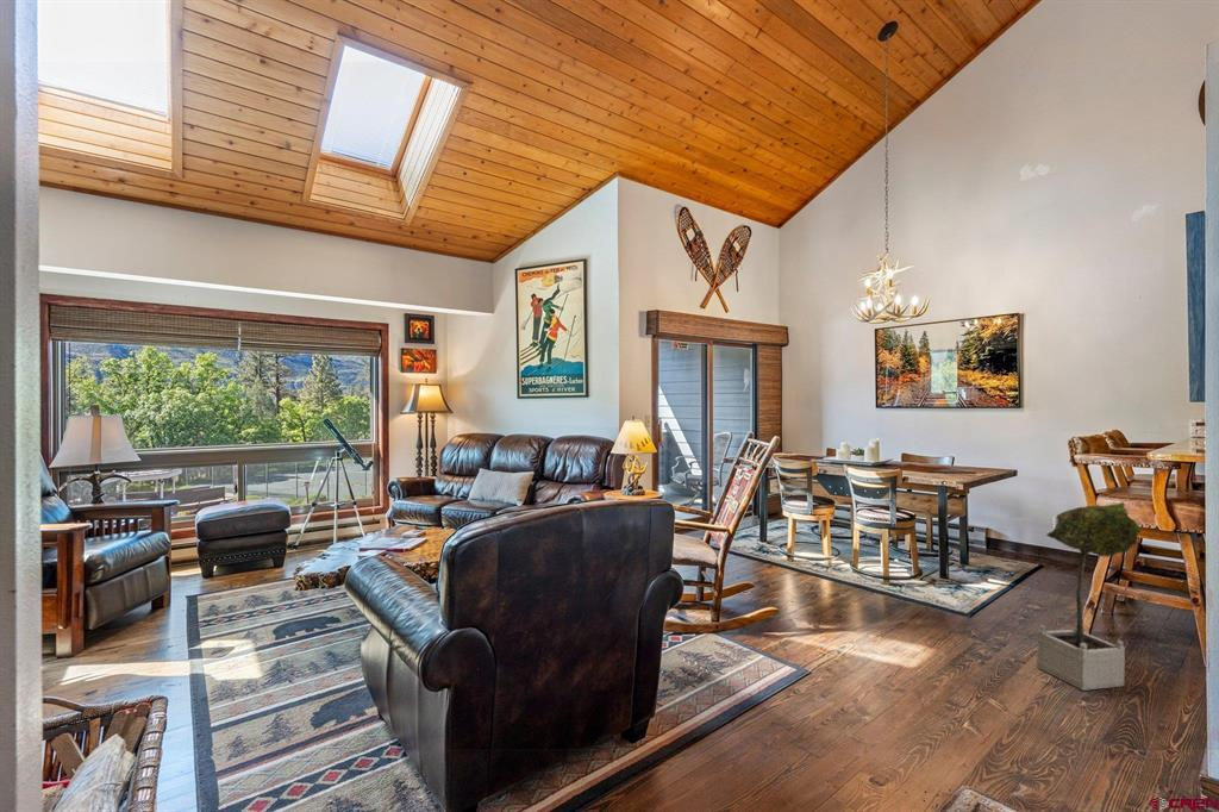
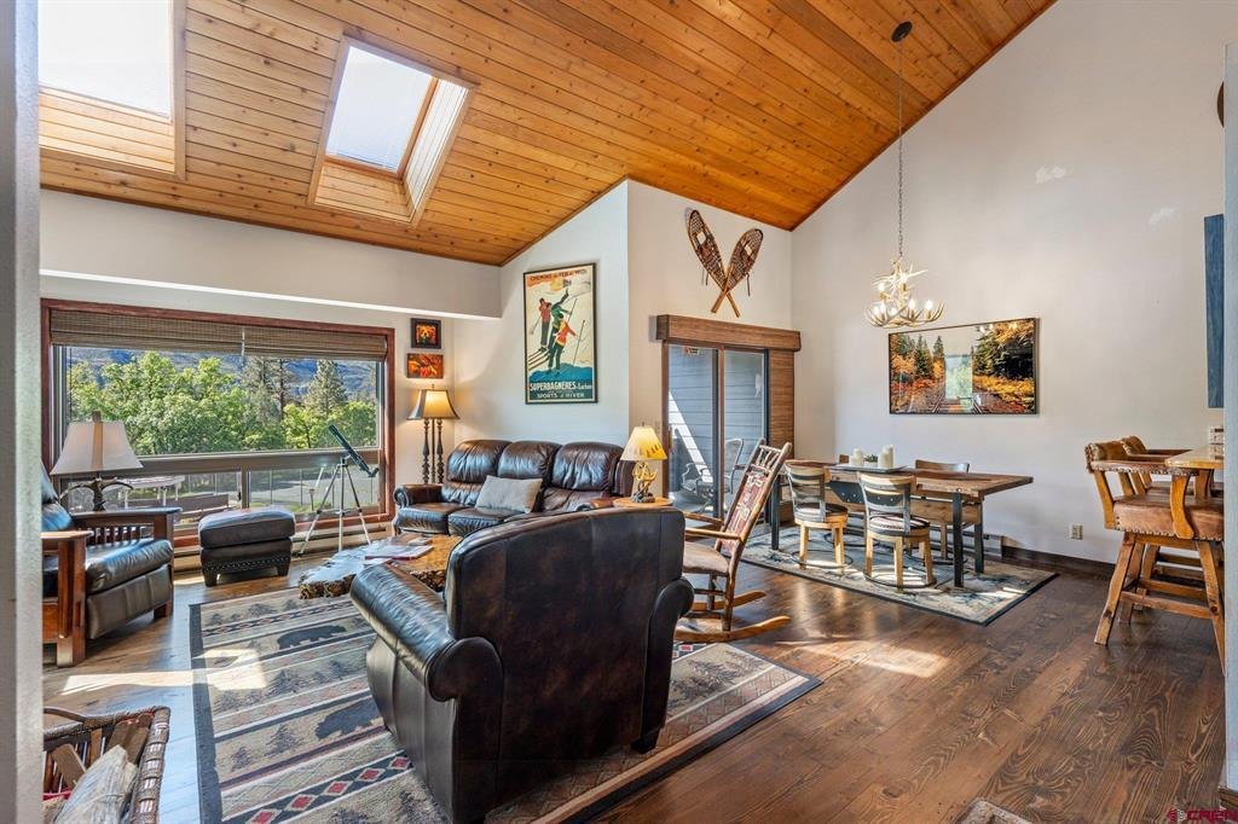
- potted tree [1036,501,1143,692]
